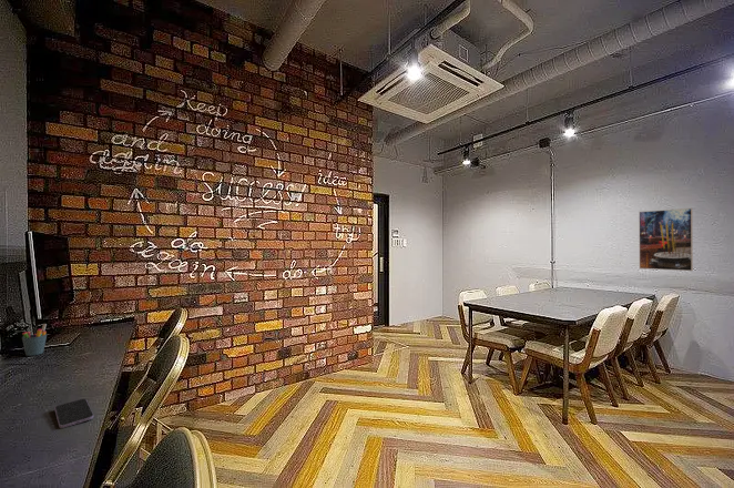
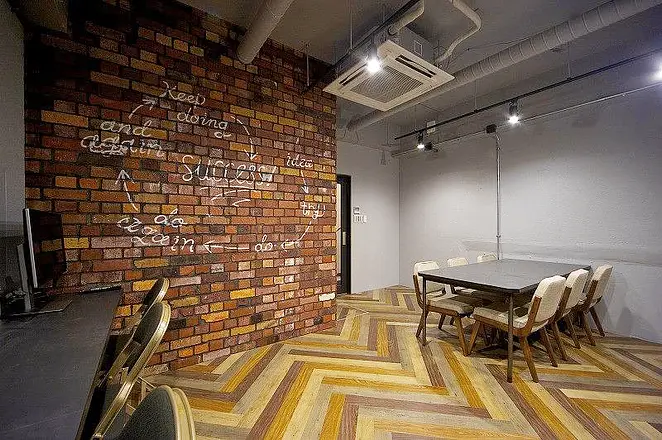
- smartphone [53,398,94,429]
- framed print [638,207,694,272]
- pen holder [21,323,48,357]
